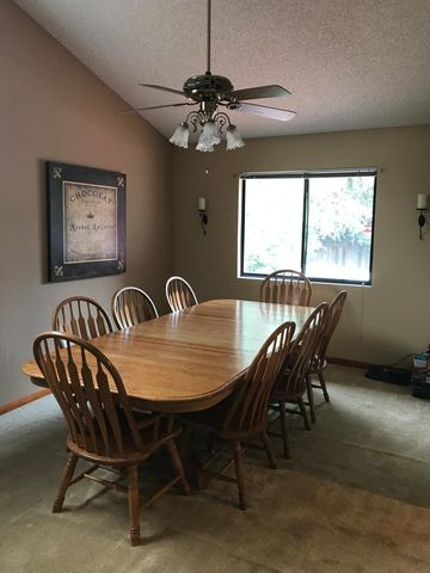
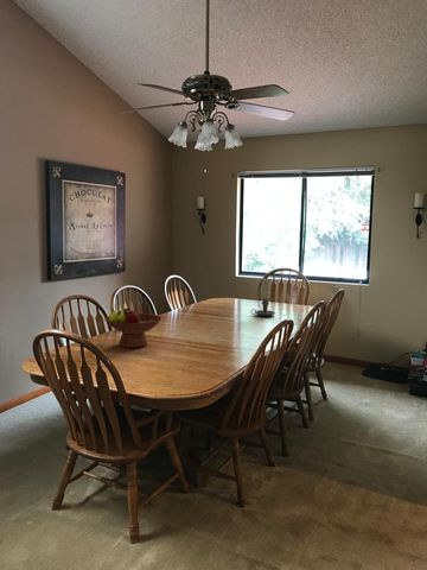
+ fruit bowl [103,306,164,349]
+ candle holder [249,278,276,317]
